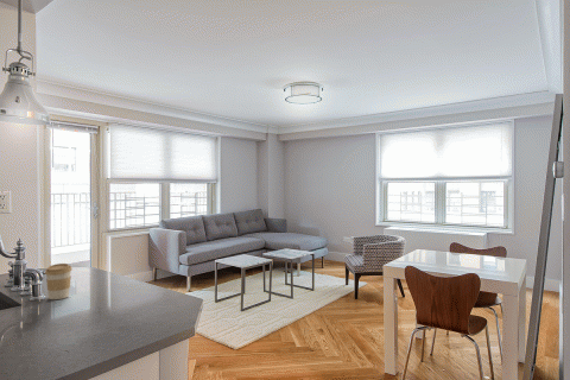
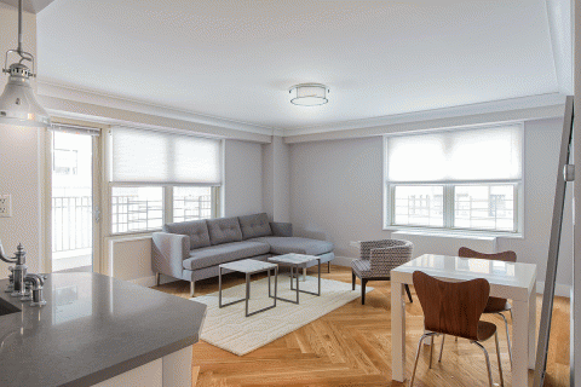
- coffee cup [44,262,72,300]
